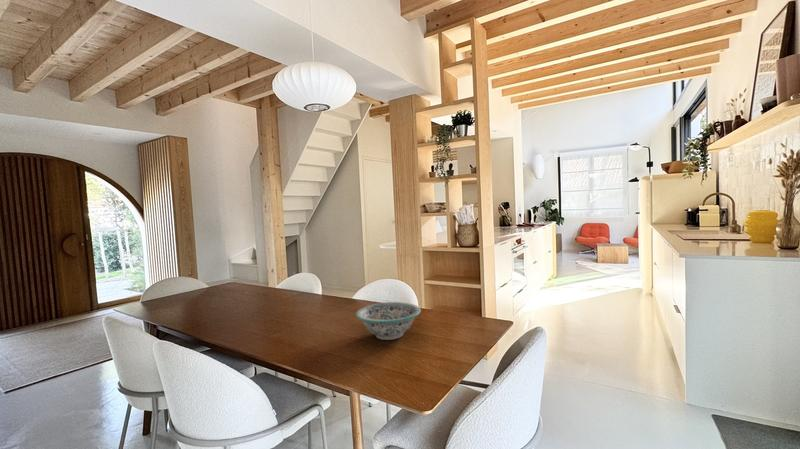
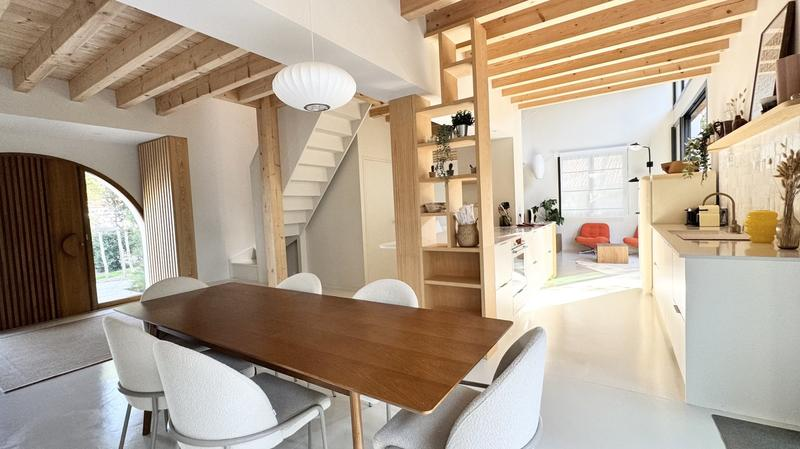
- decorative bowl [355,301,422,341]
